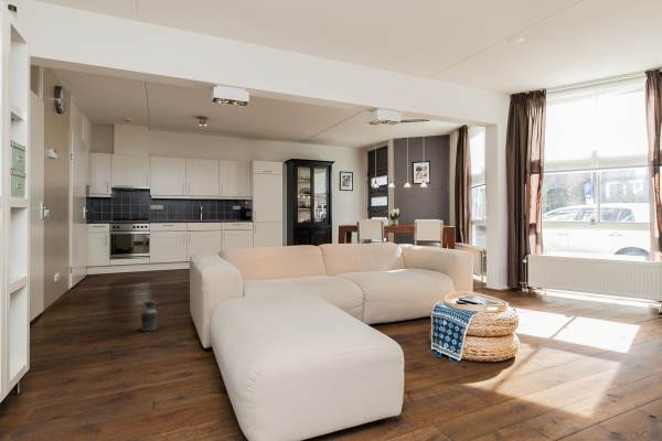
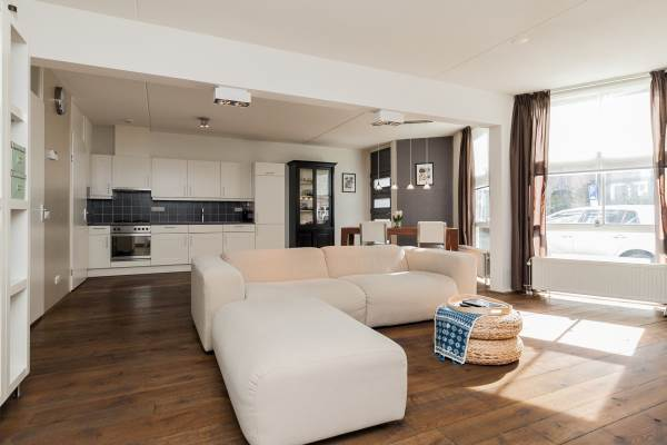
- ceramic jug [140,299,160,332]
